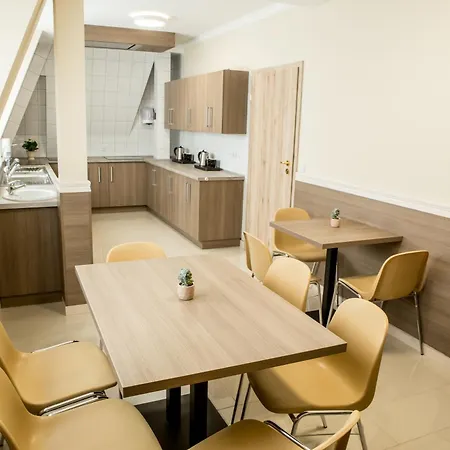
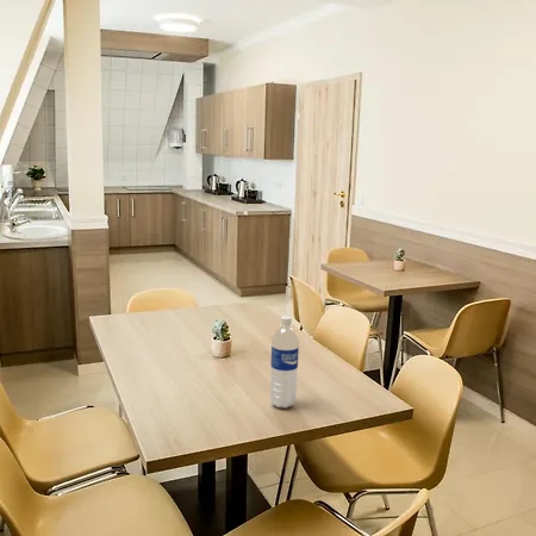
+ water bottle [269,316,300,410]
